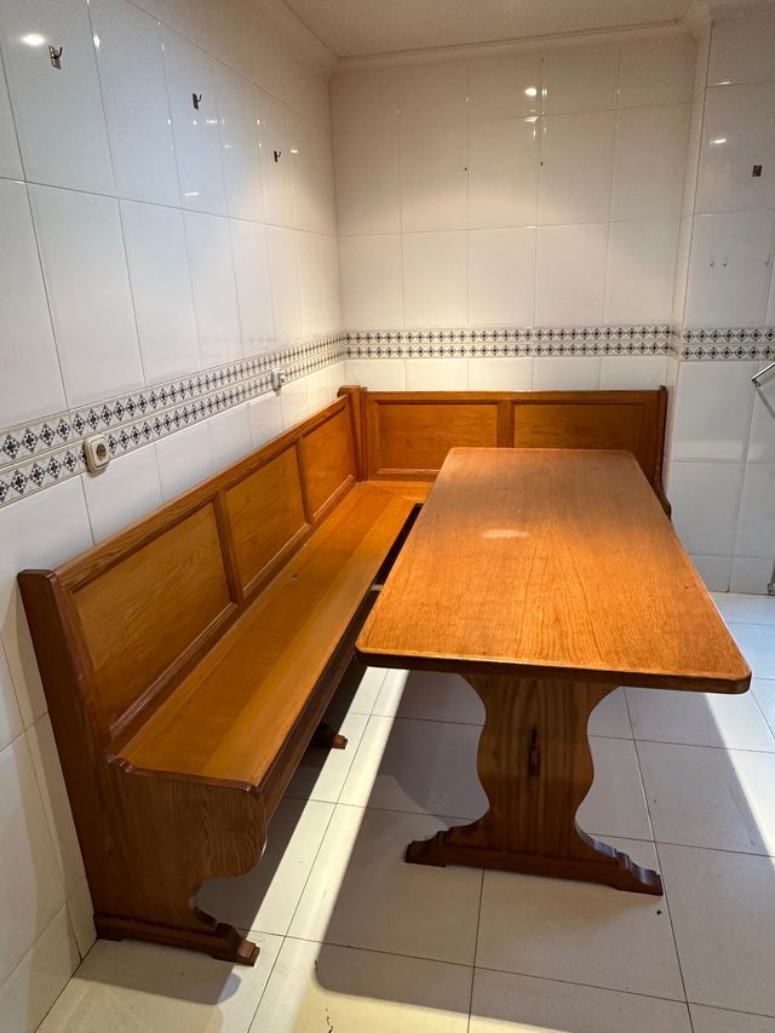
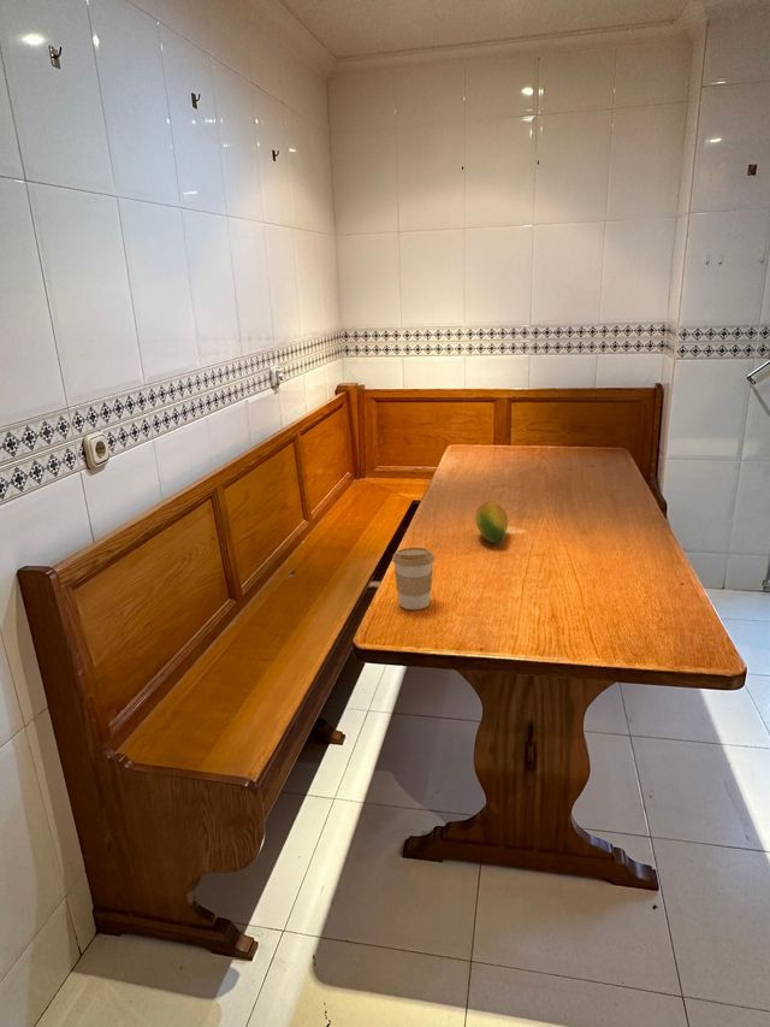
+ fruit [474,501,509,544]
+ coffee cup [391,547,436,610]
